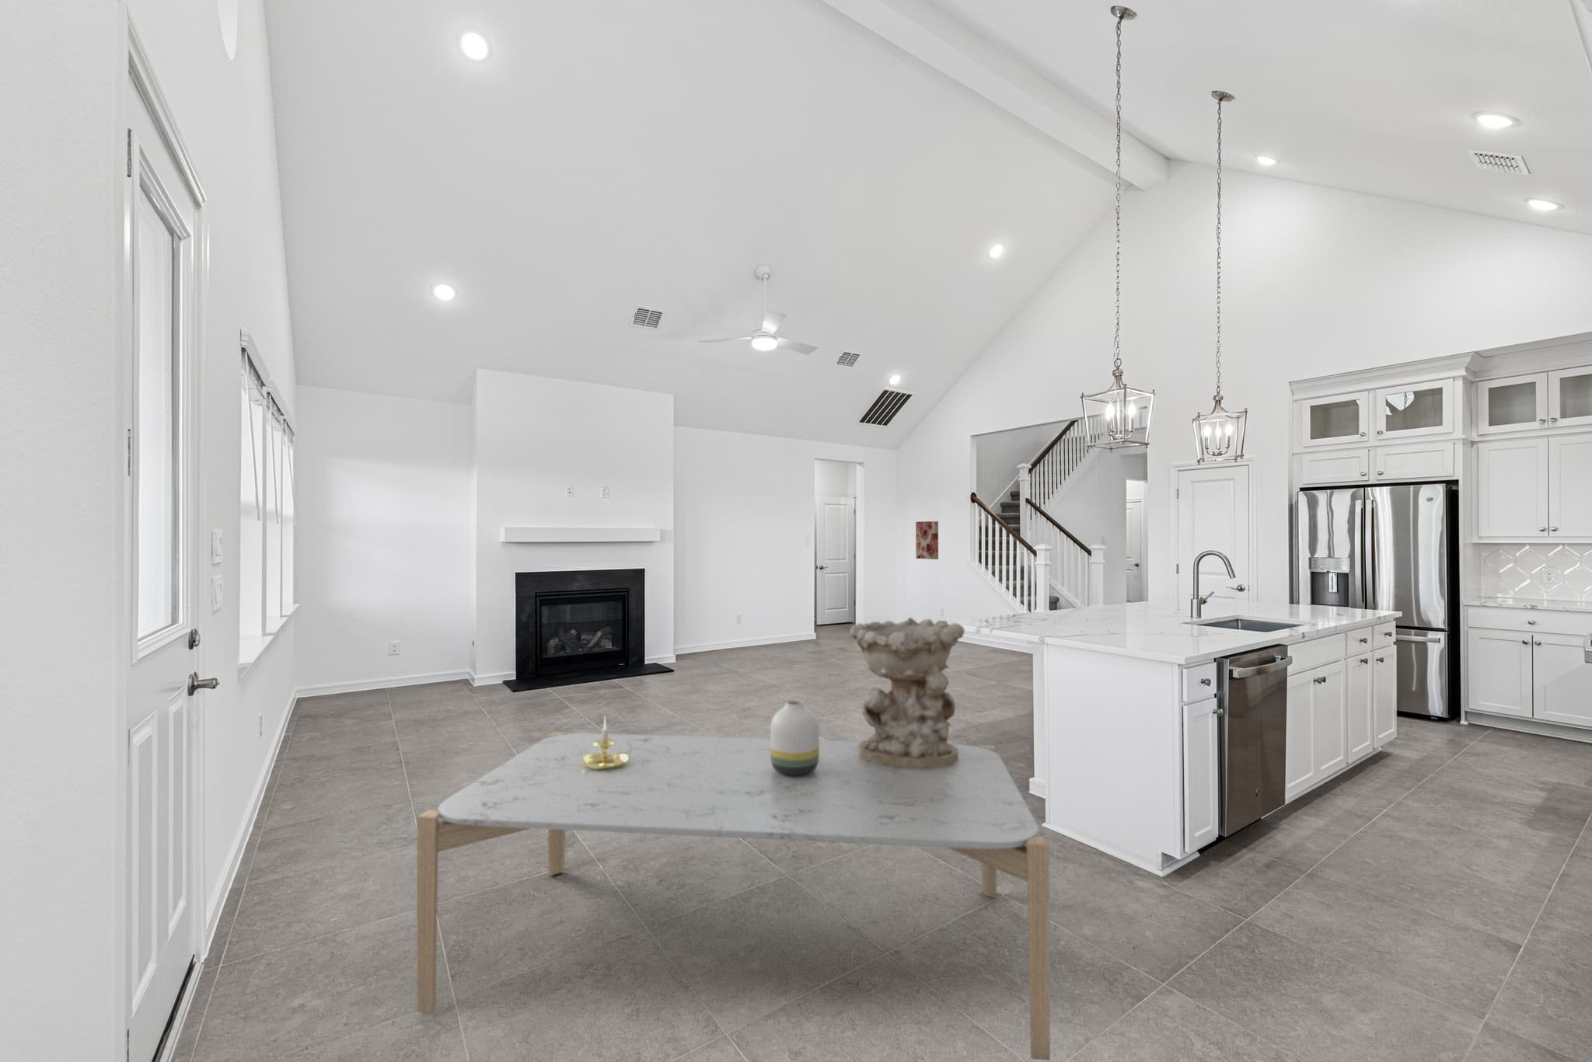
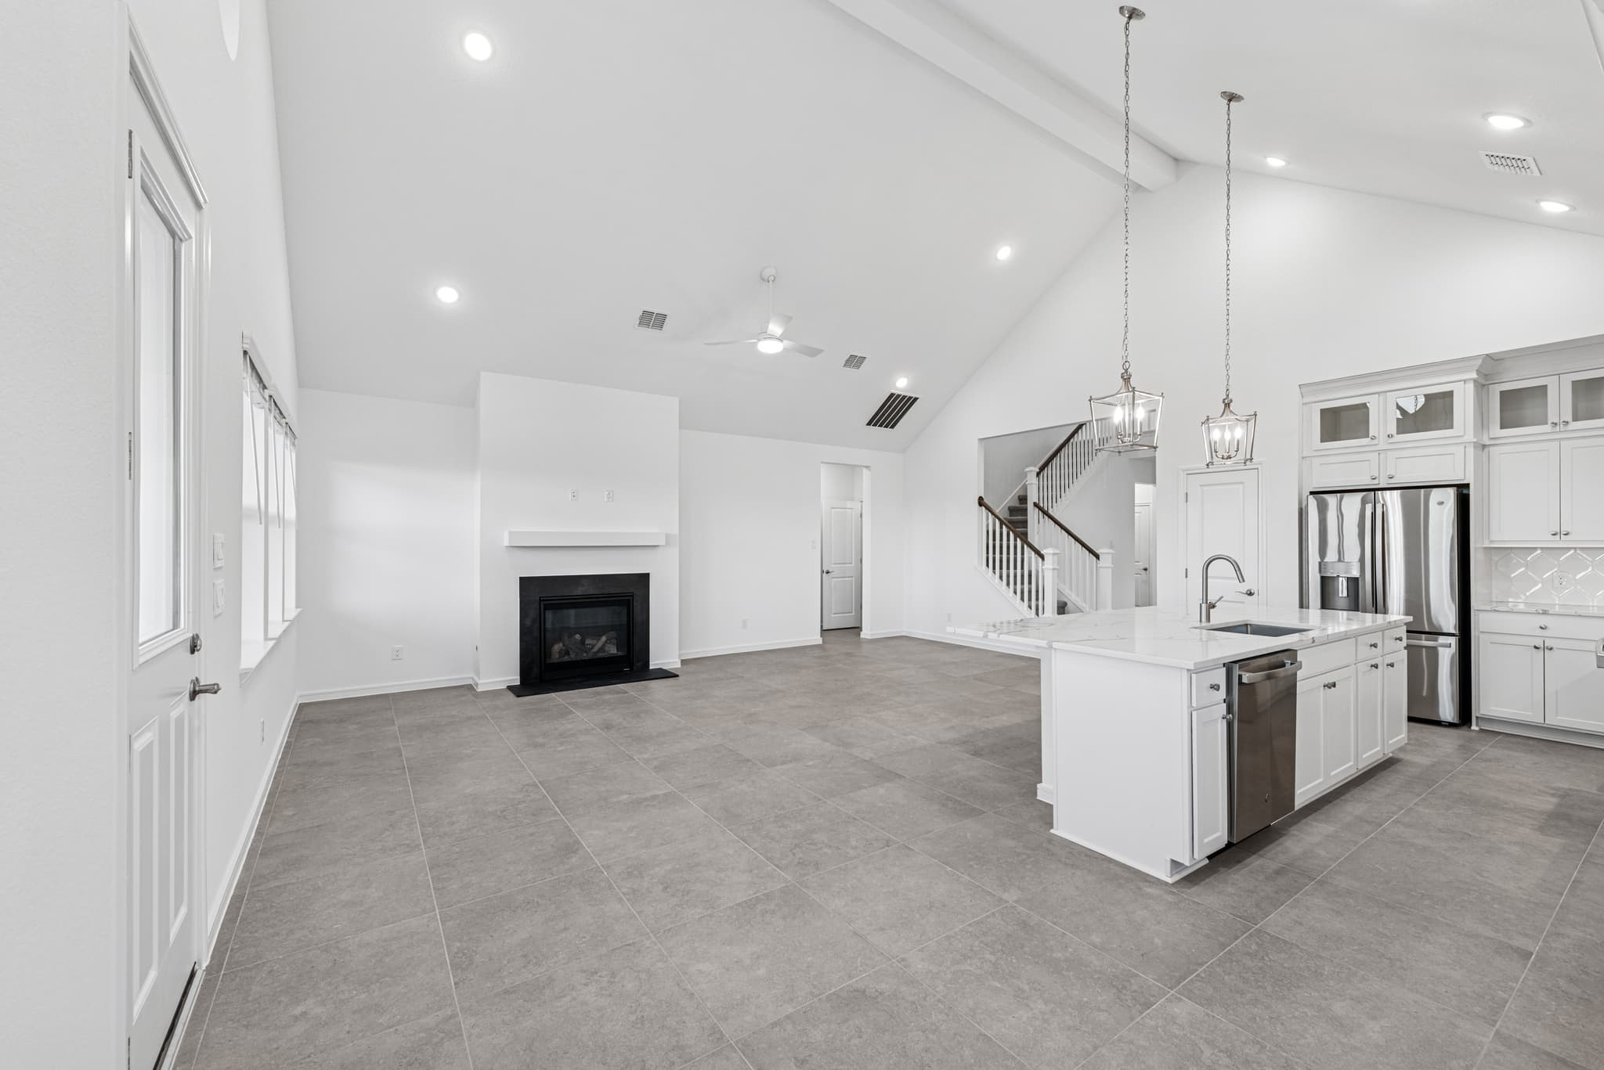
- candle holder [582,716,632,770]
- dining table [416,731,1051,1061]
- decorative bowl [849,616,965,769]
- vase [769,700,820,775]
- wall art [915,520,939,561]
